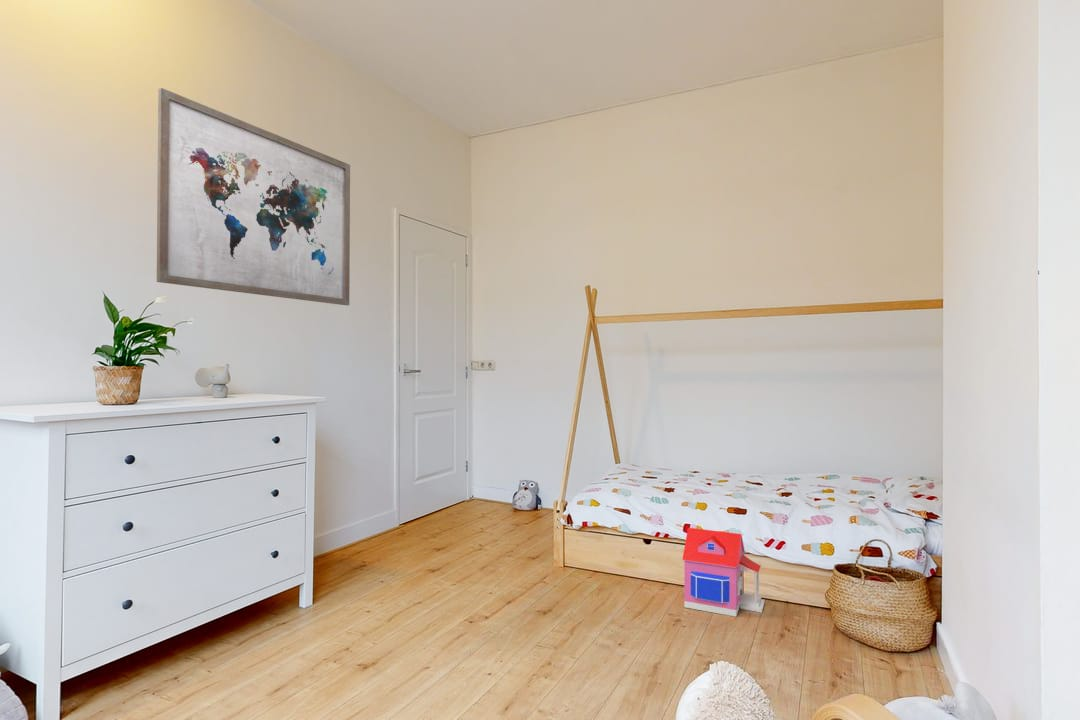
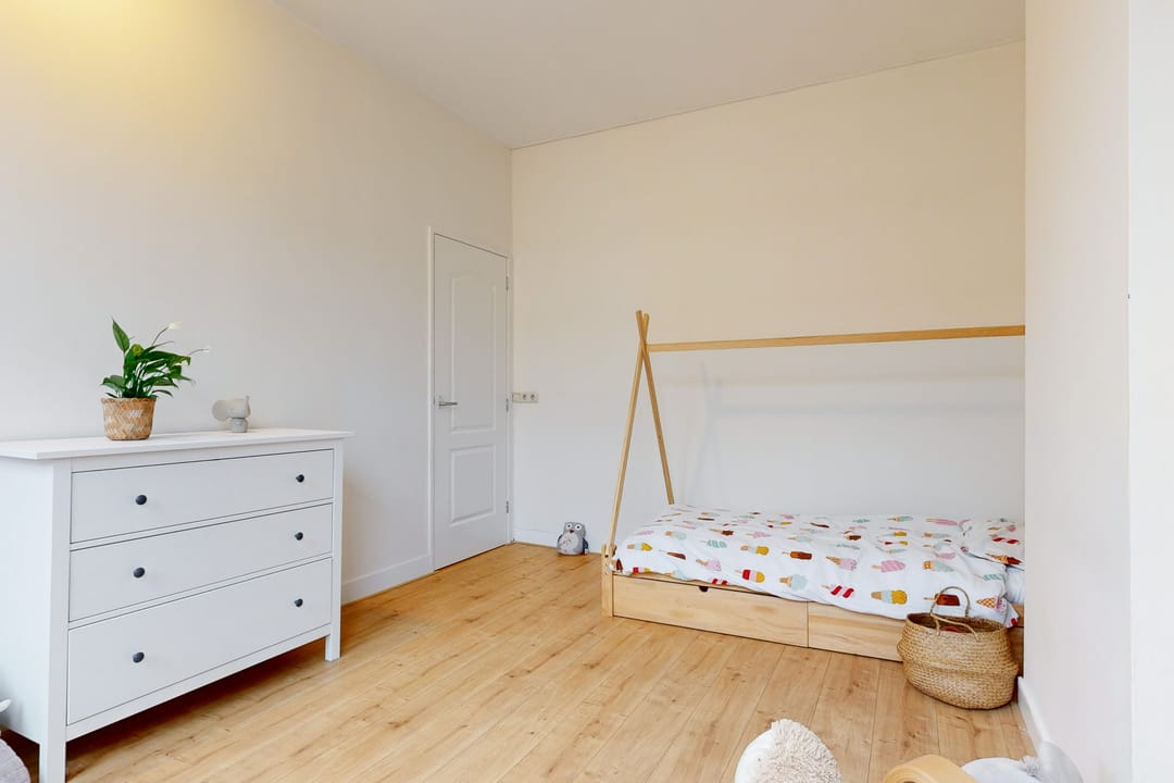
- toy house [681,527,766,617]
- wall art [156,87,351,306]
